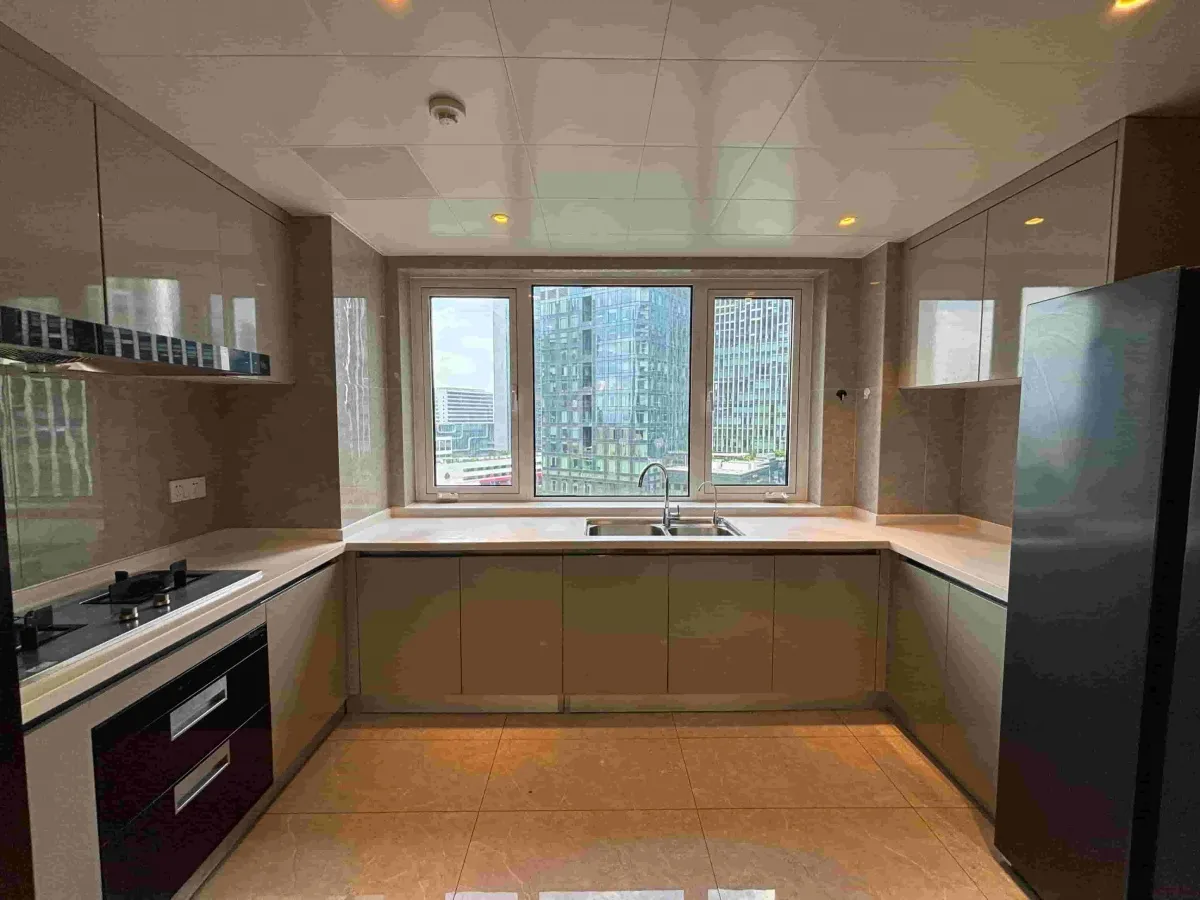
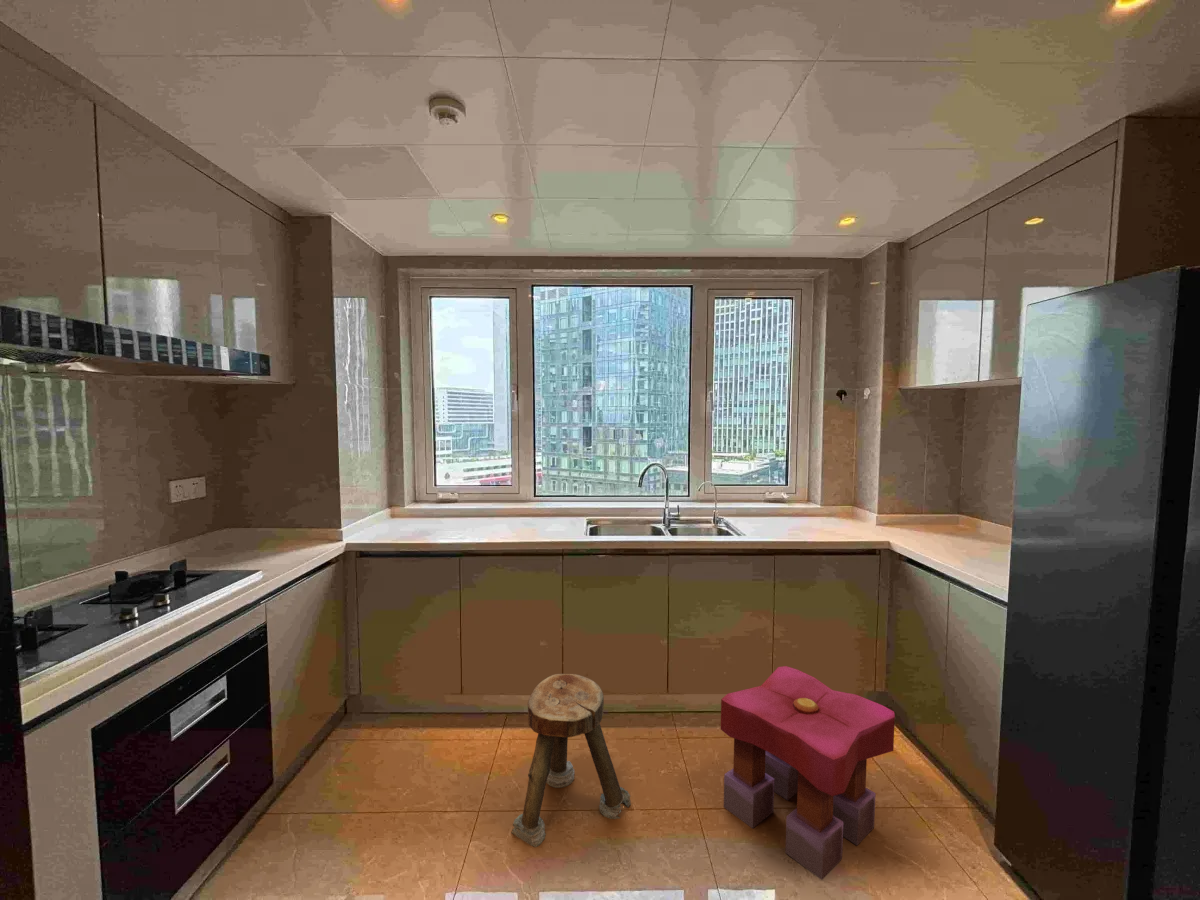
+ stool [511,673,632,848]
+ stool [720,665,896,881]
